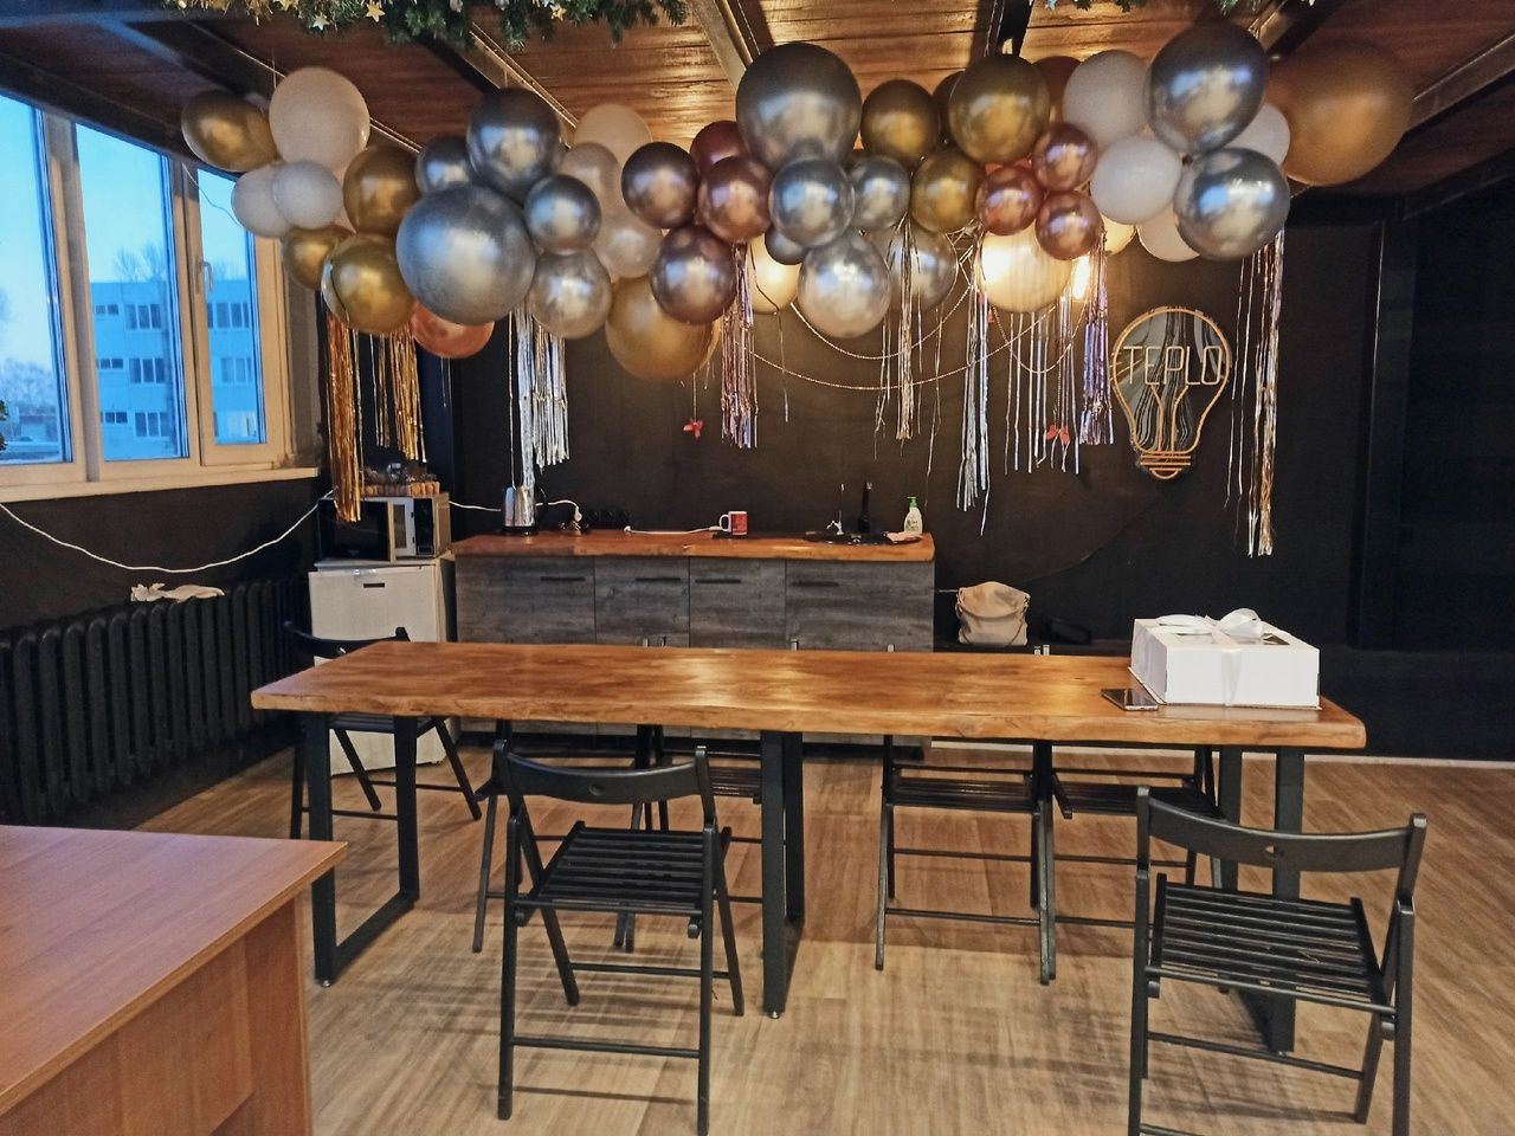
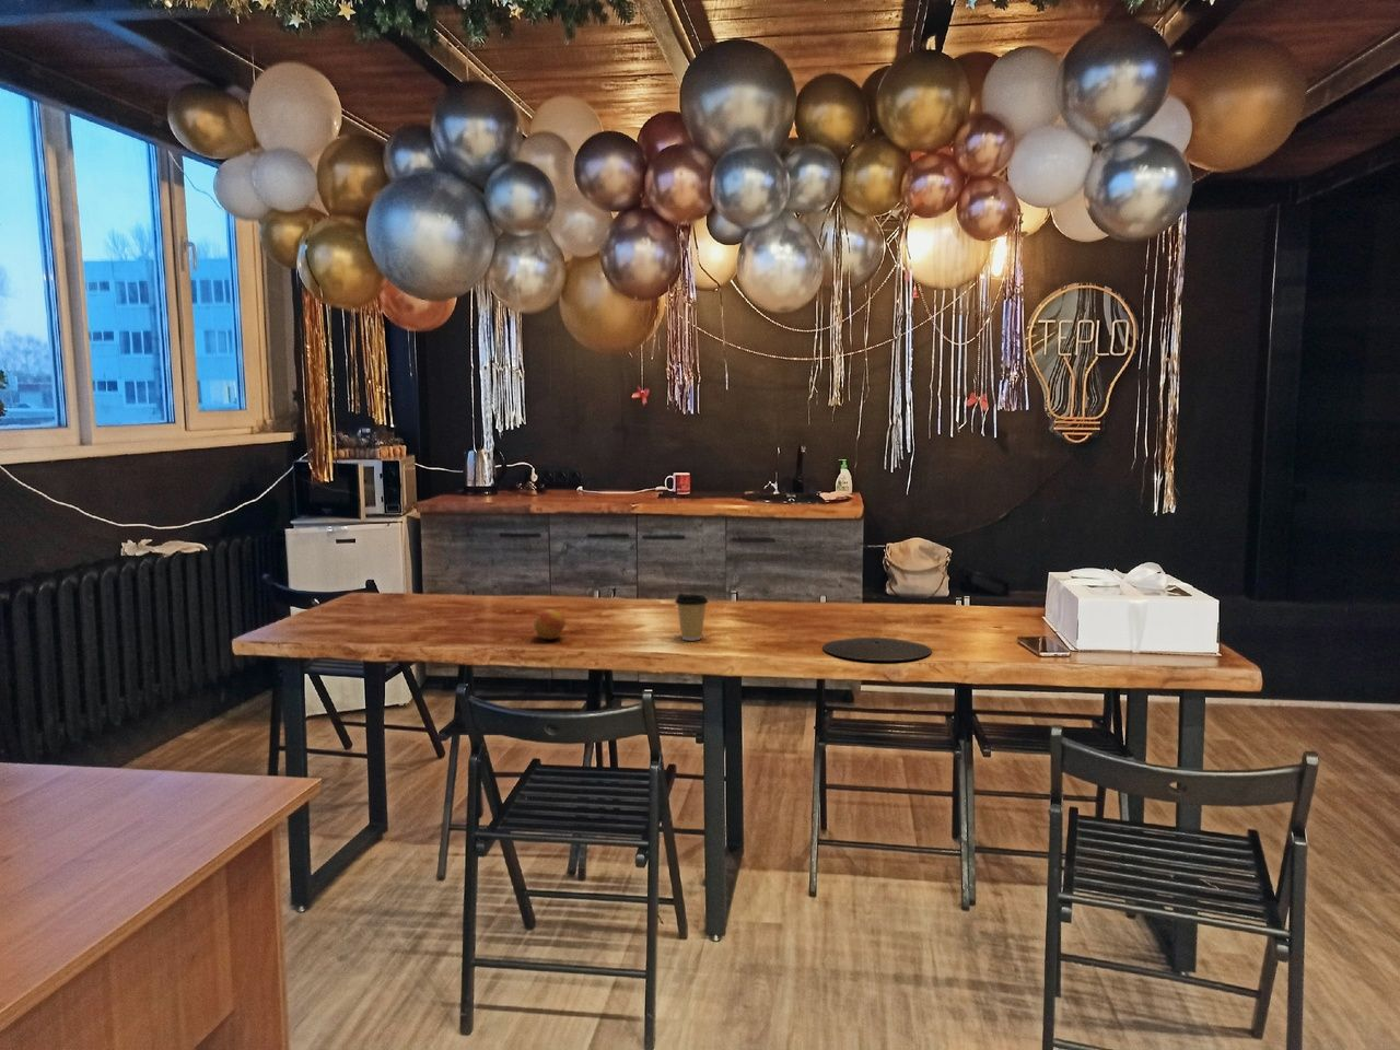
+ fruit [532,608,566,640]
+ plate [821,636,933,662]
+ coffee cup [674,592,710,642]
